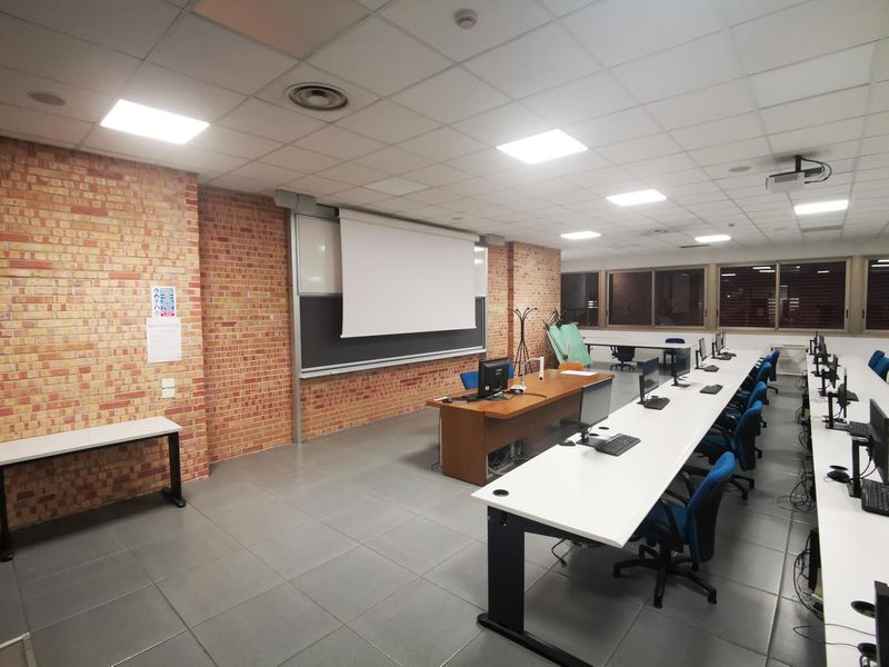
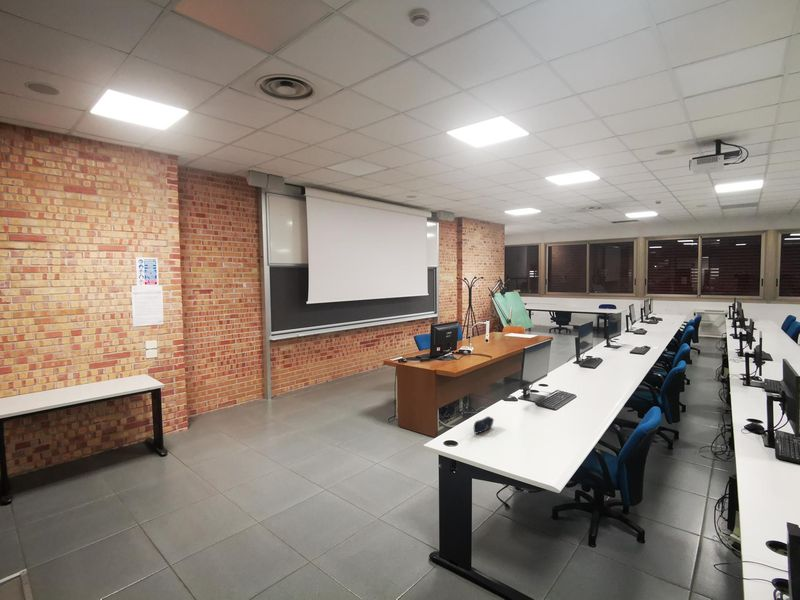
+ pencil case [473,415,495,435]
